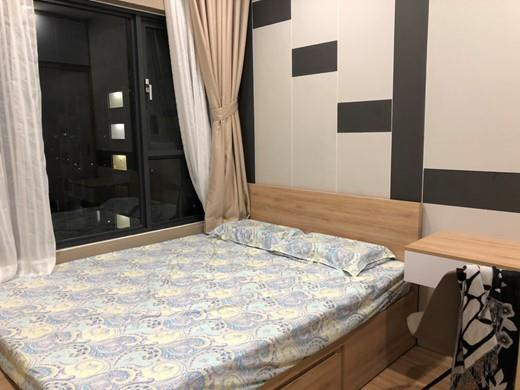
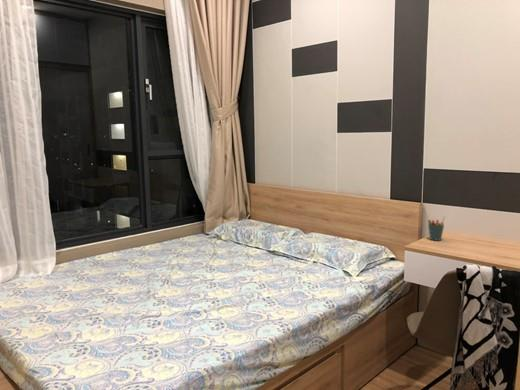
+ pen holder [427,216,446,242]
